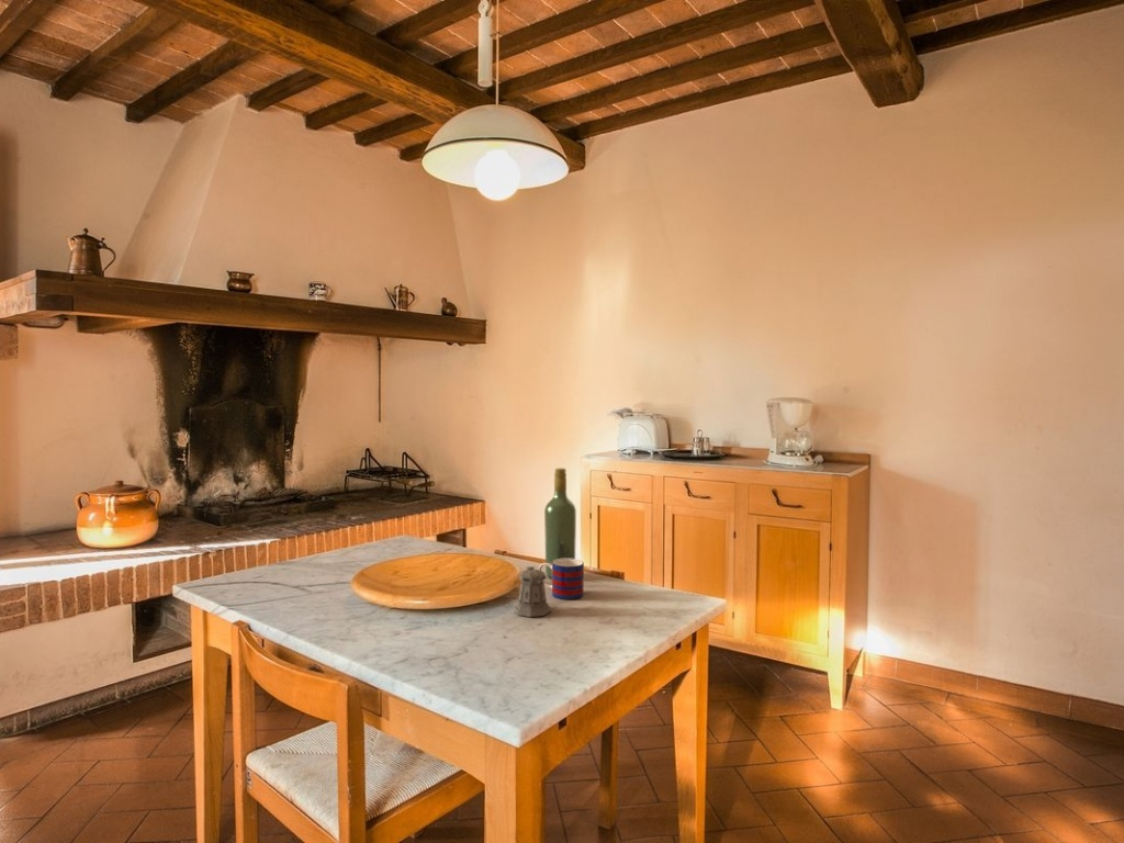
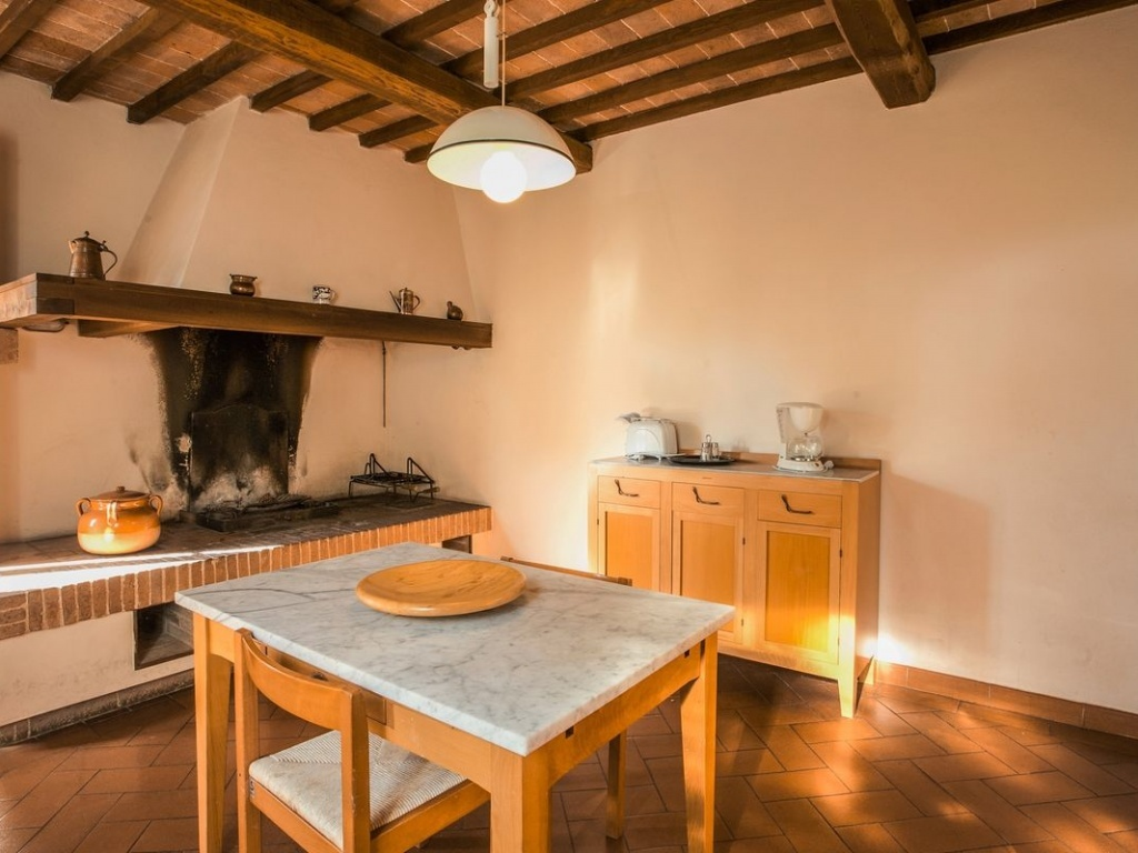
- wine bottle [543,468,577,578]
- mug [538,559,585,600]
- pepper shaker [514,565,552,618]
